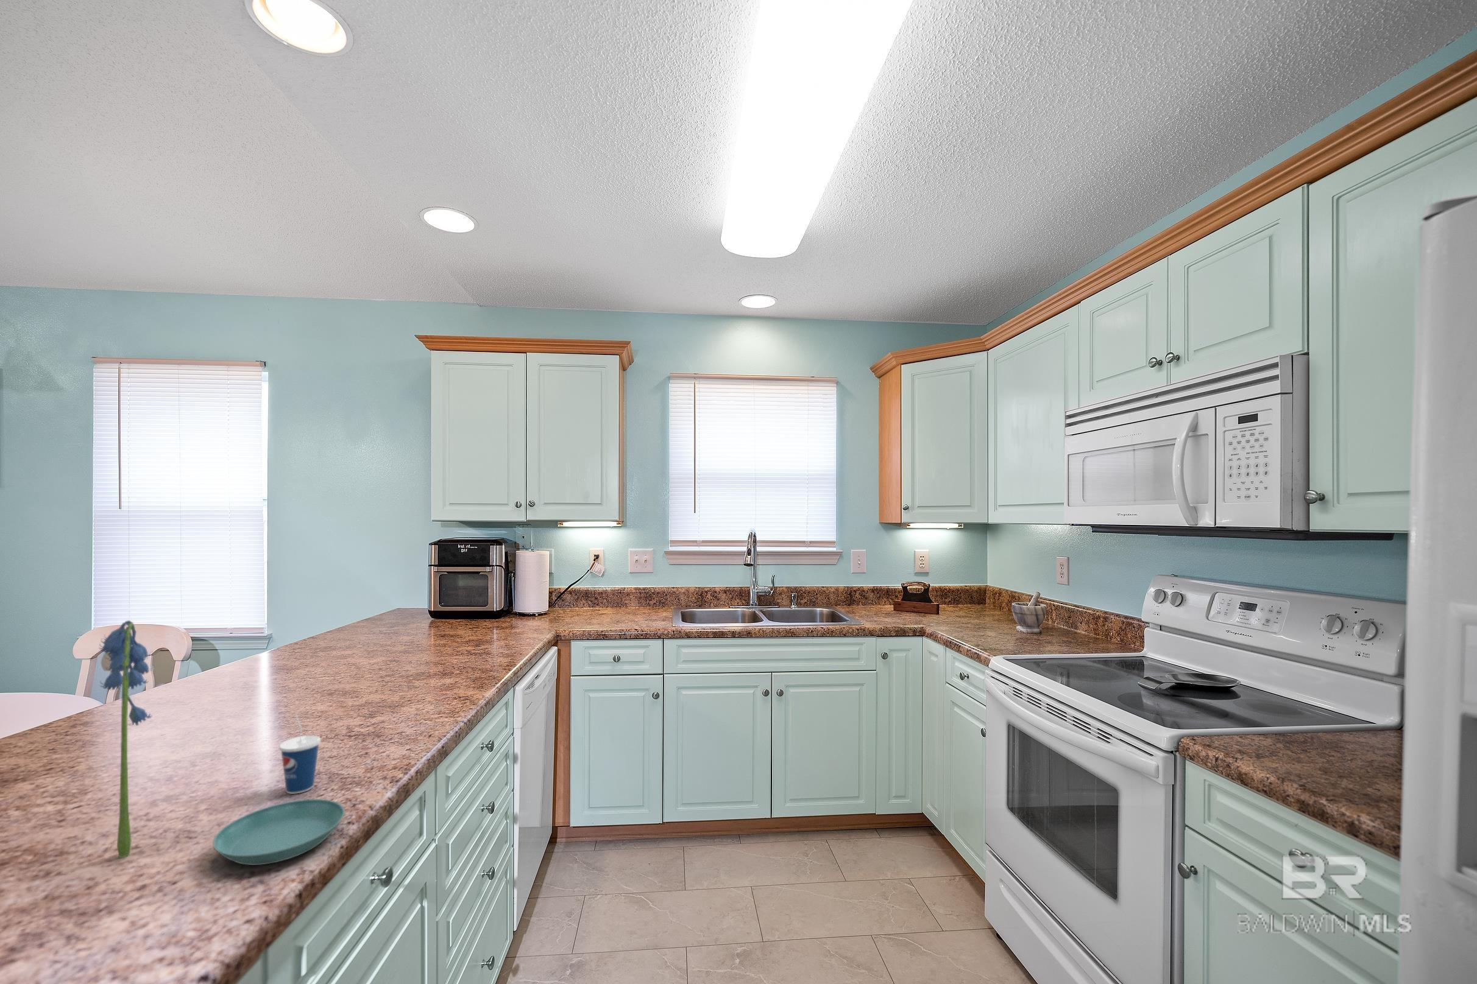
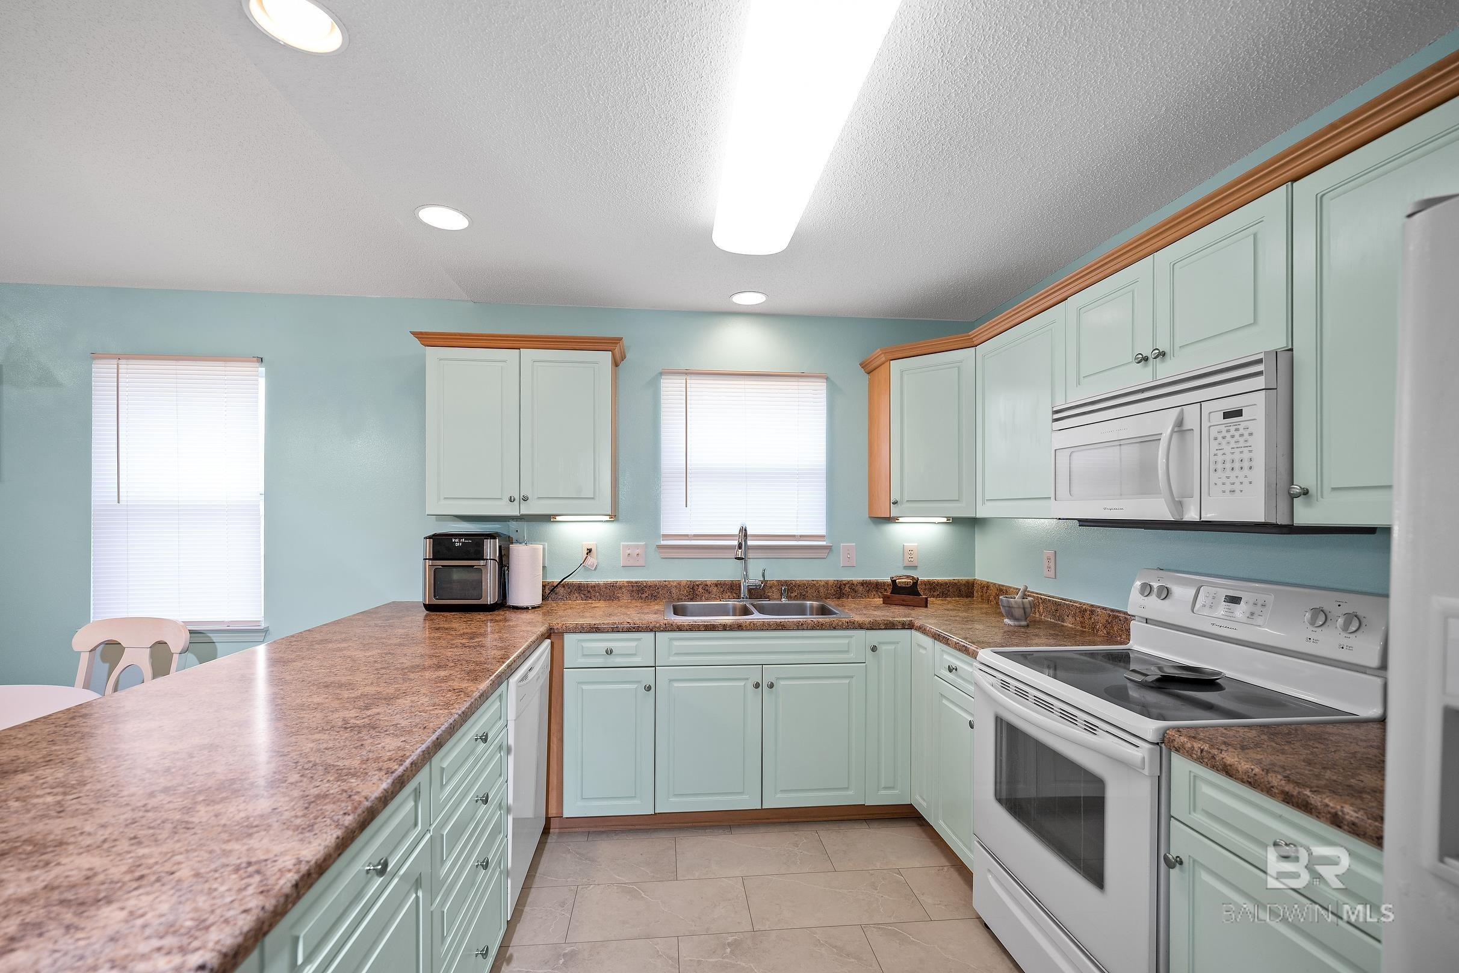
- flower [98,619,155,859]
- saucer [212,798,345,865]
- cup [278,713,322,795]
